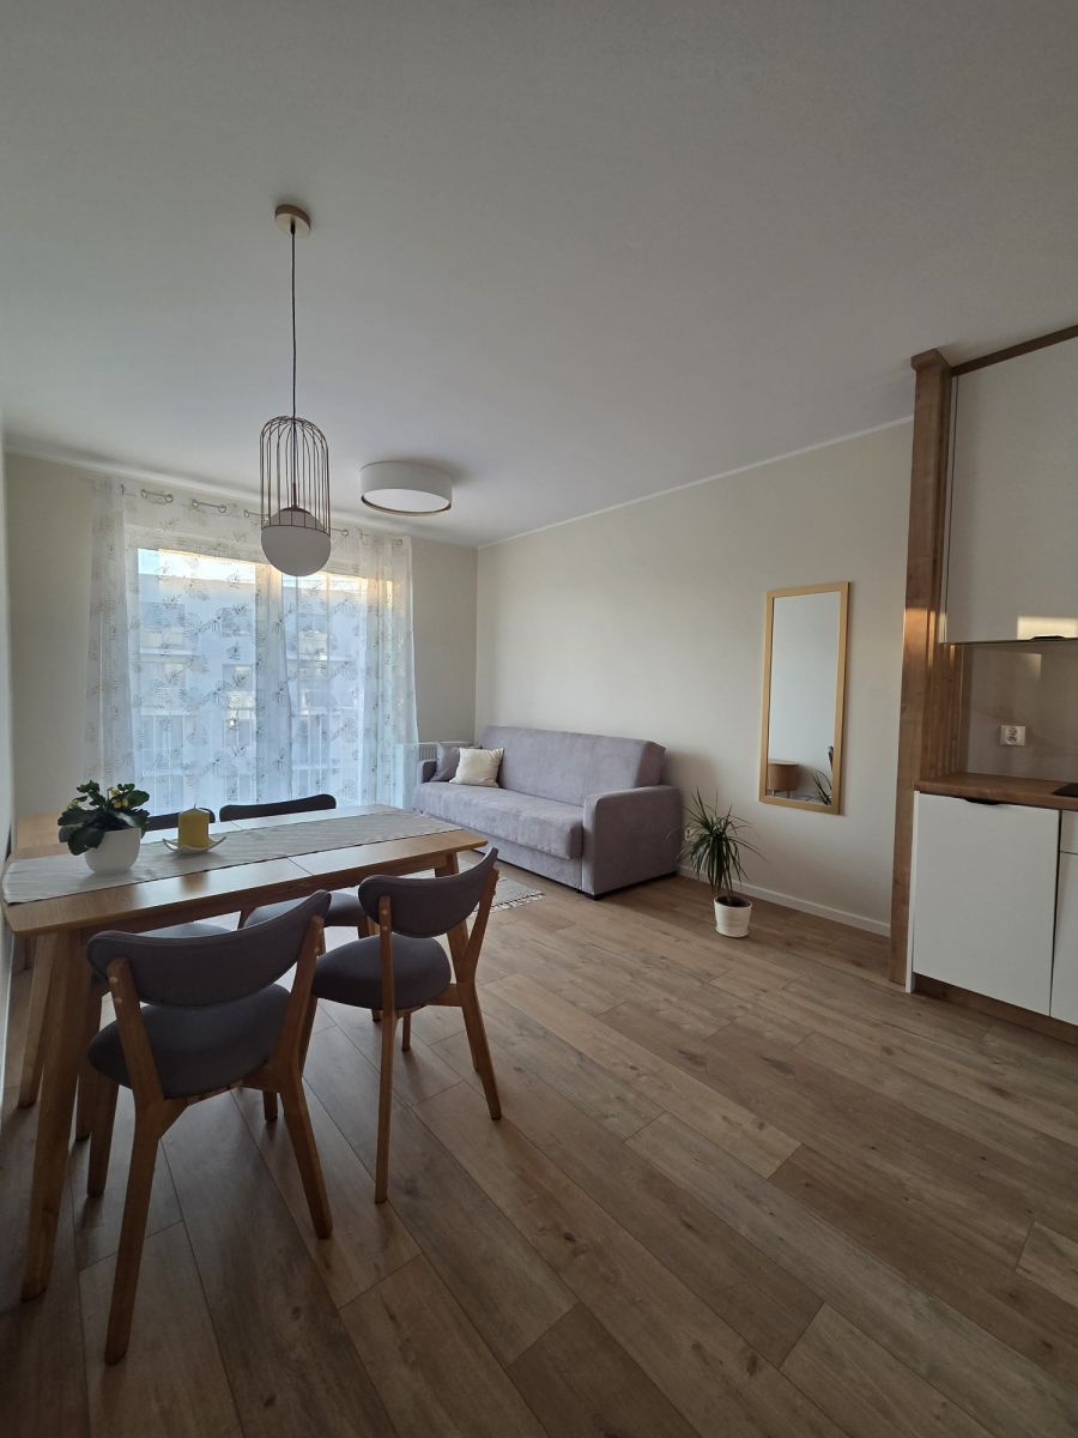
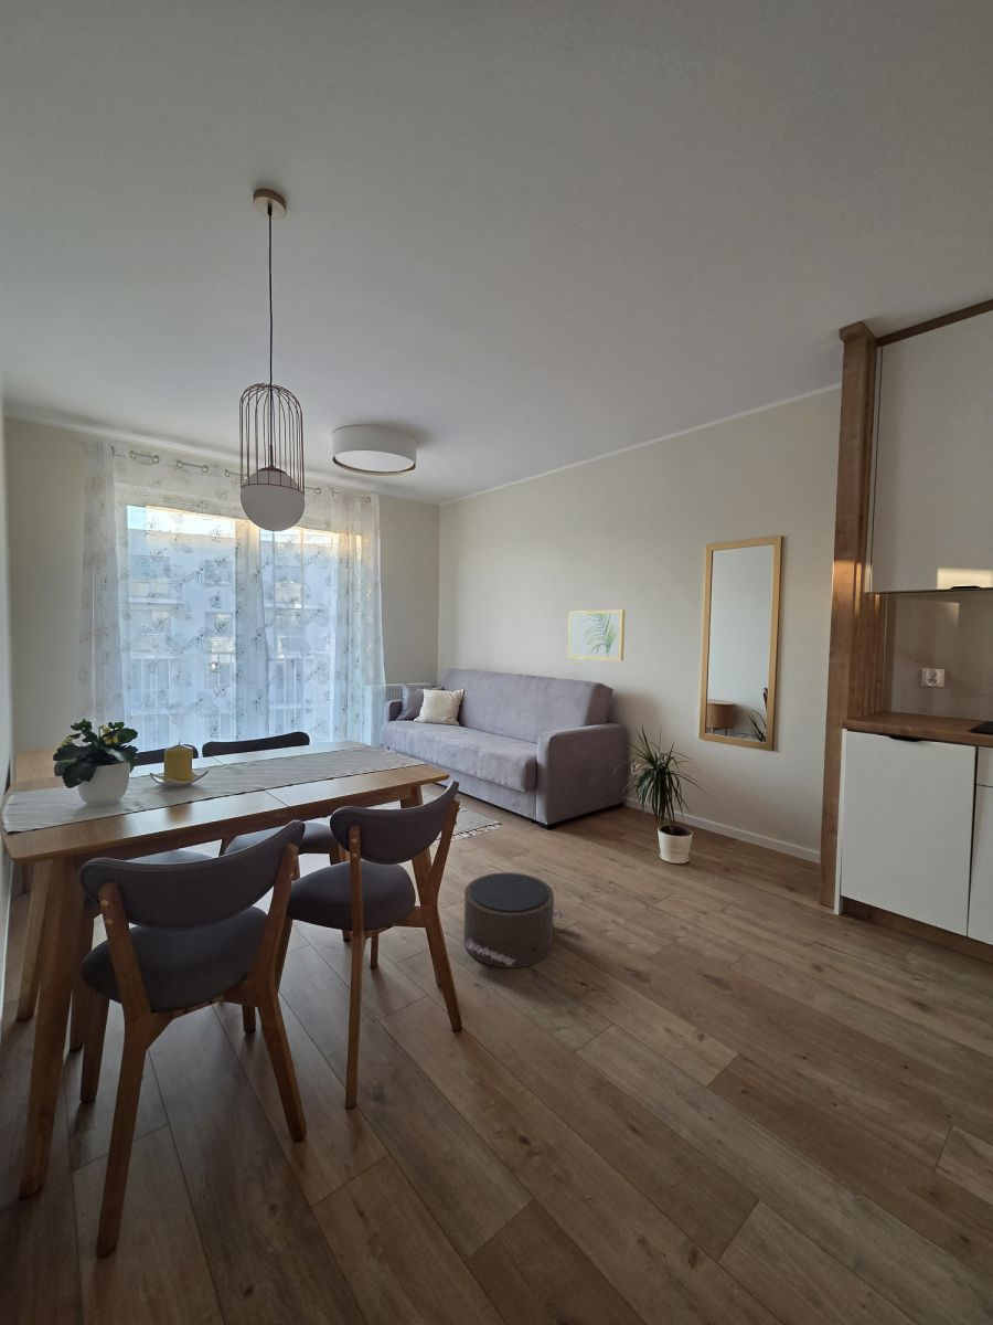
+ wall art [567,610,626,661]
+ pouf [462,871,567,969]
